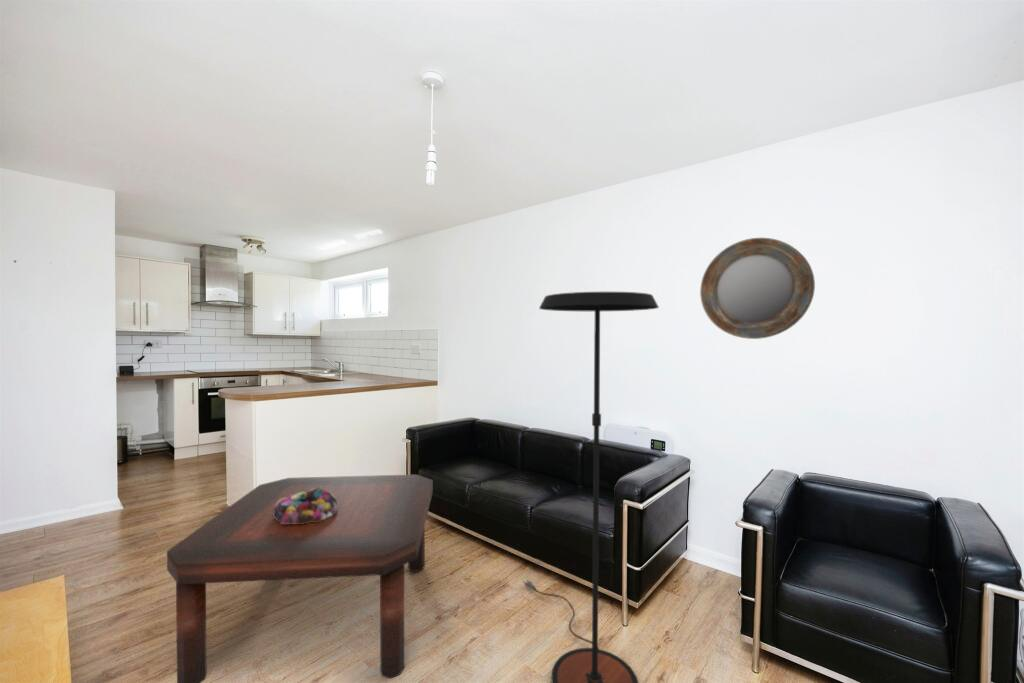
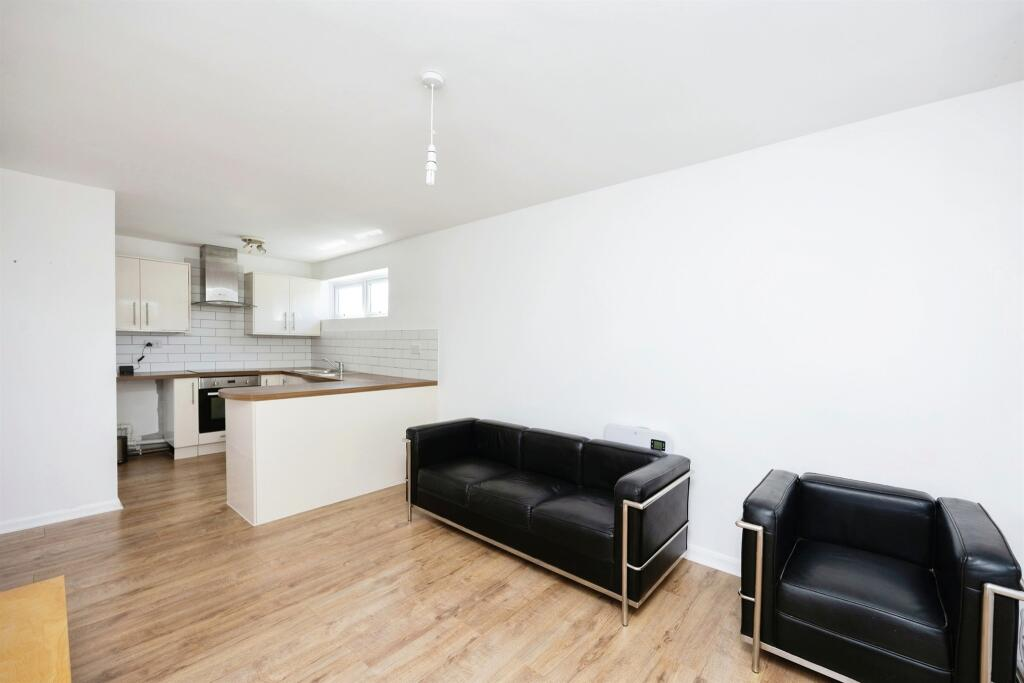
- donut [273,486,338,524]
- coffee table [166,474,434,683]
- home mirror [699,237,816,340]
- floor lamp [522,291,660,683]
